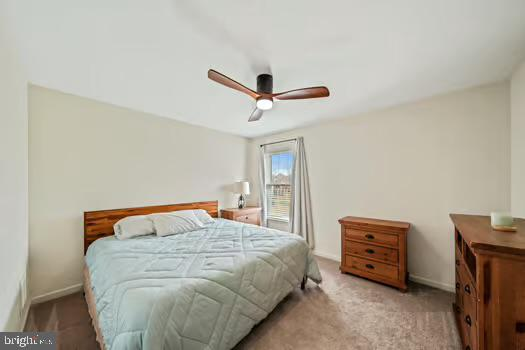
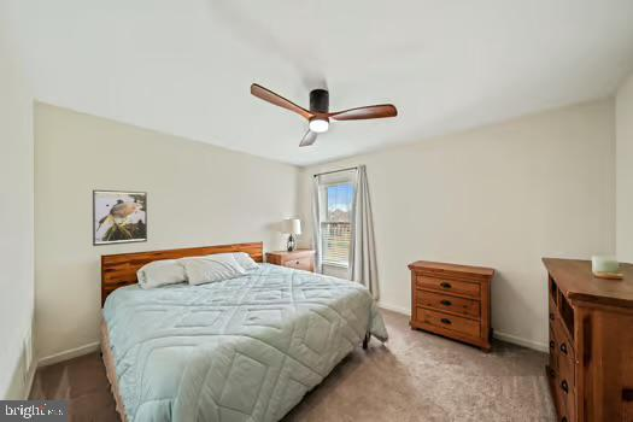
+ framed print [92,189,148,247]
